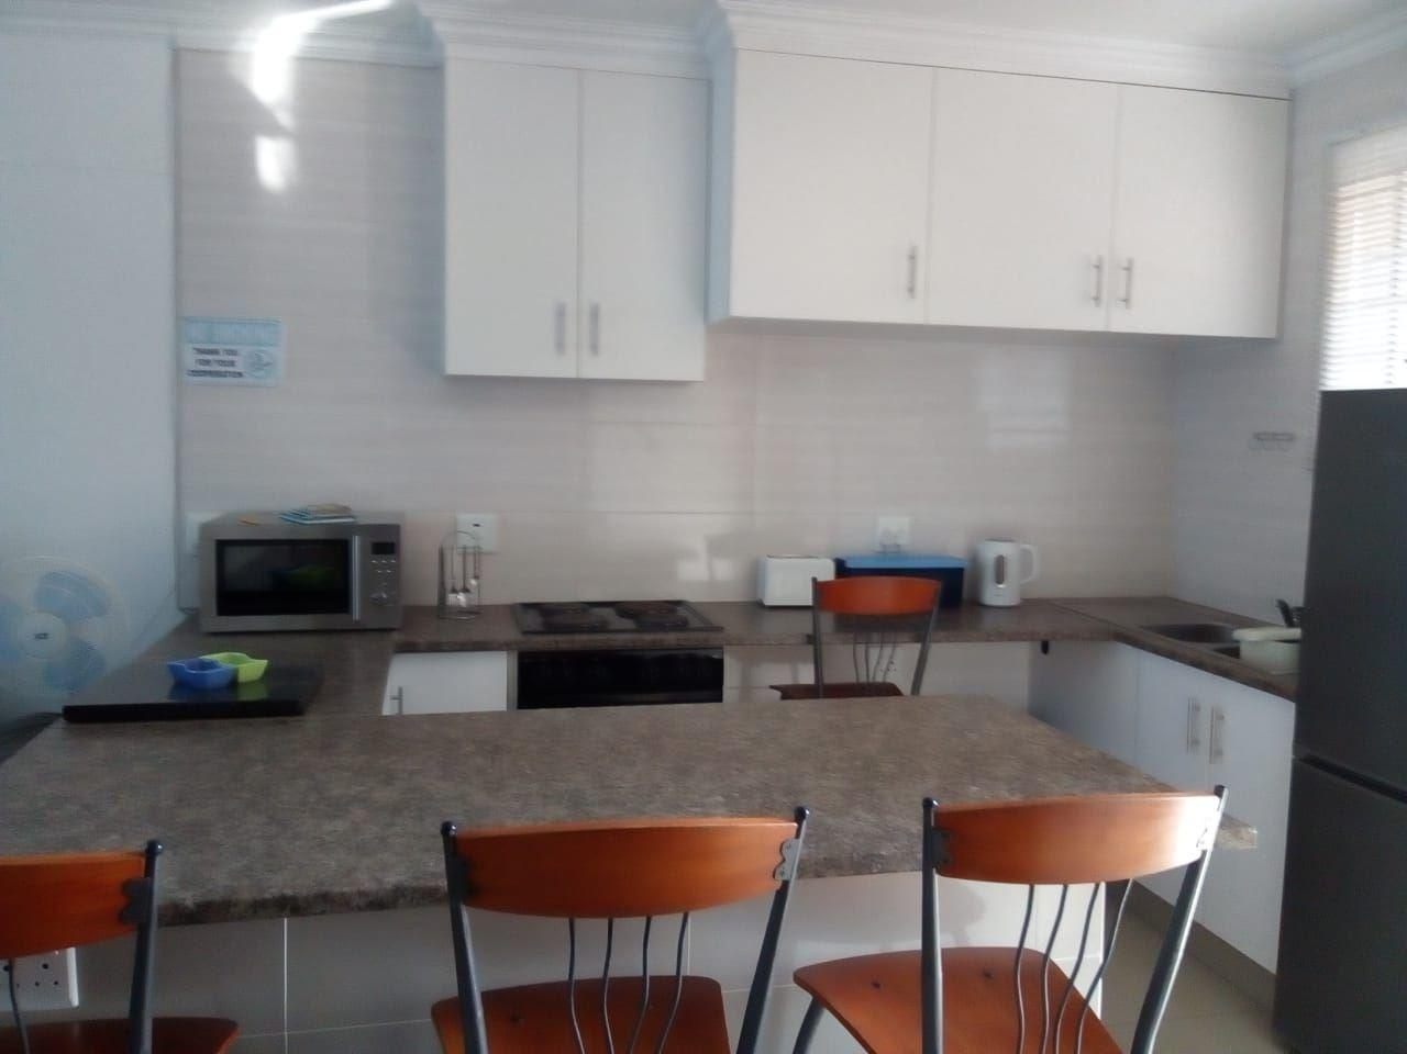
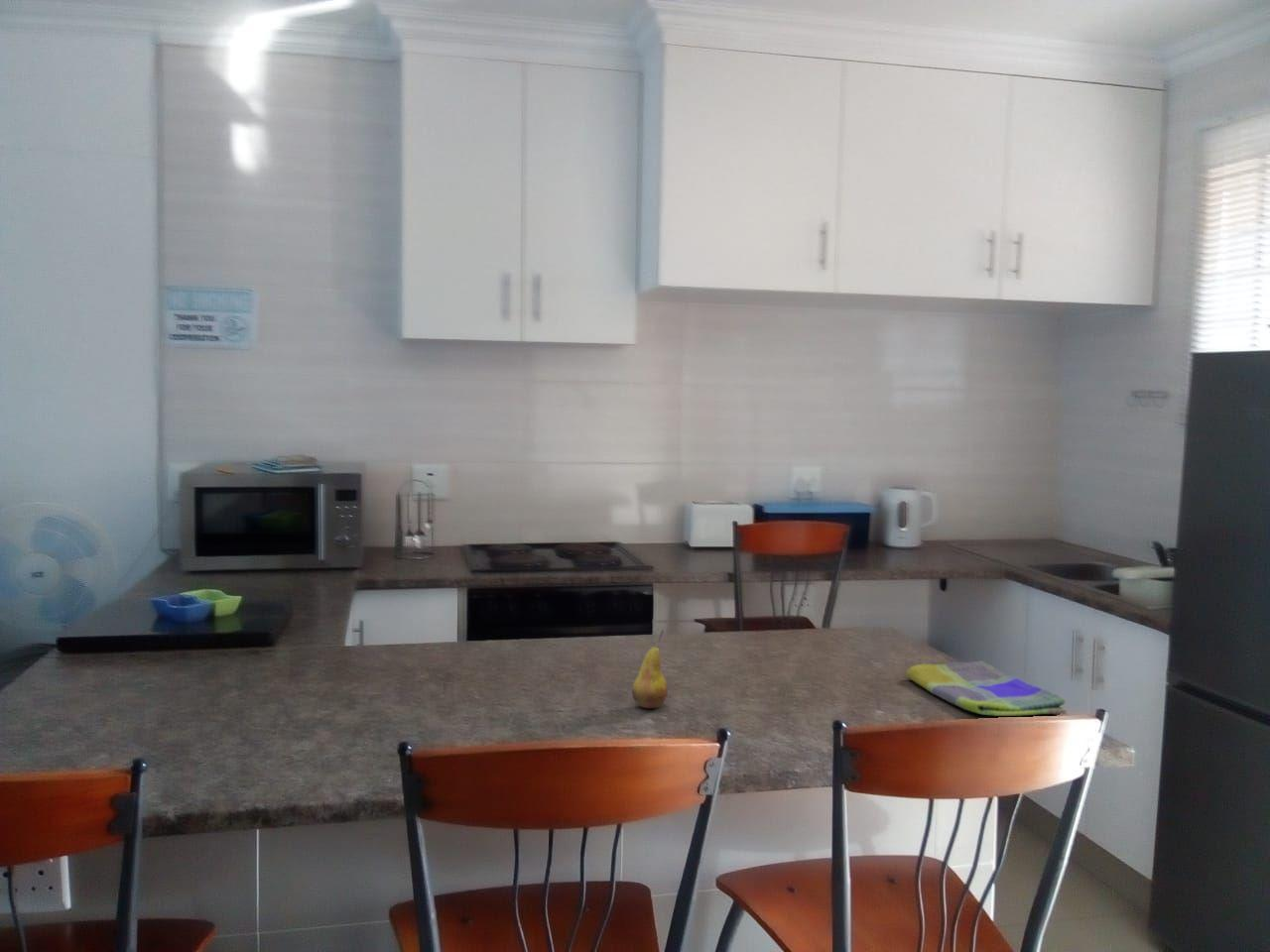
+ fruit [631,630,669,709]
+ dish towel [905,660,1068,717]
